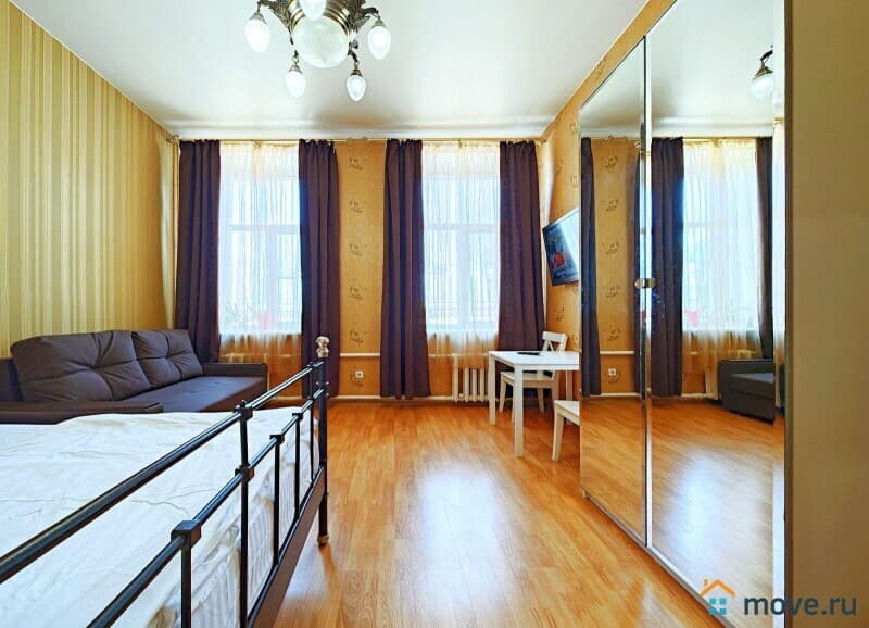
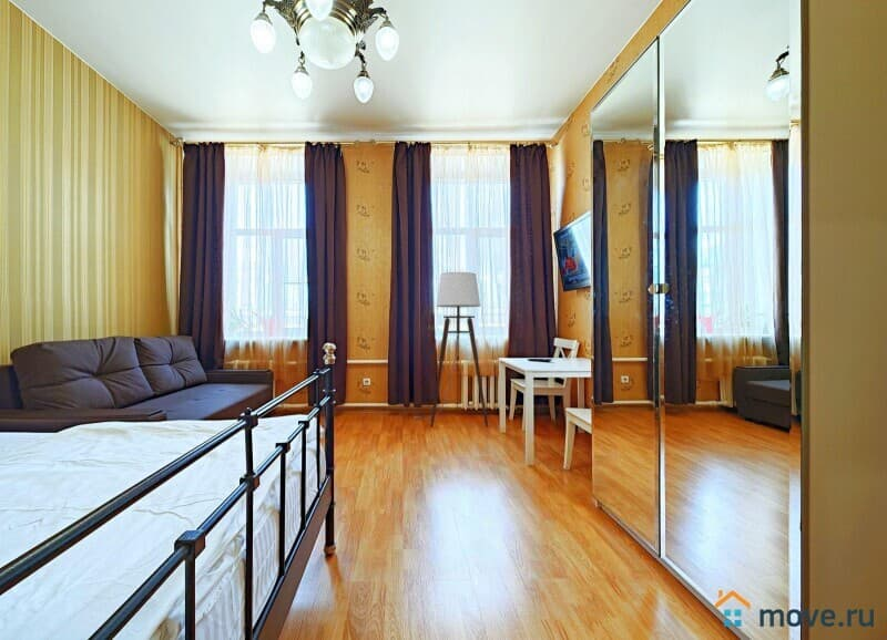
+ floor lamp [415,271,489,429]
